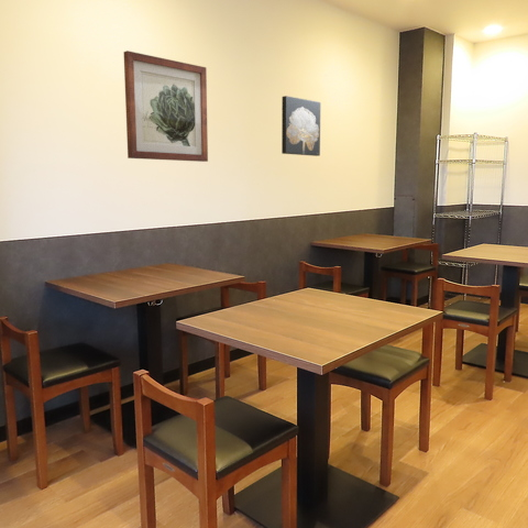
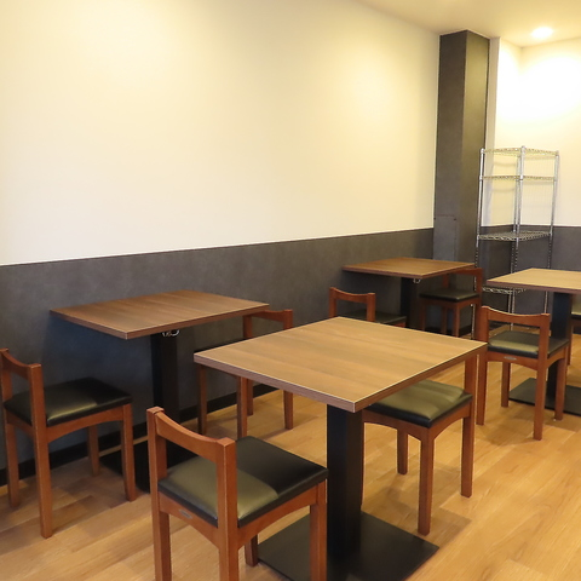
- wall art [280,95,321,157]
- wall art [123,50,209,163]
